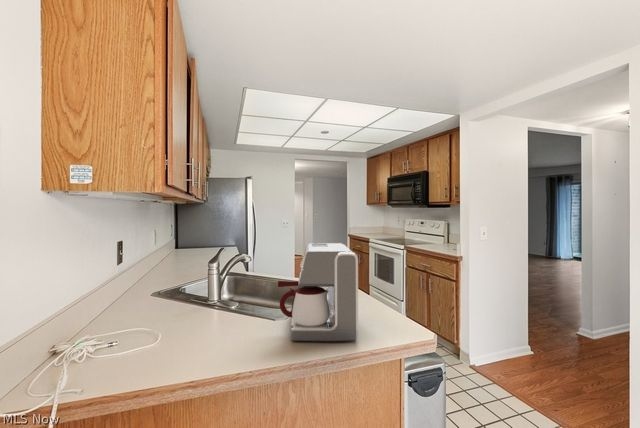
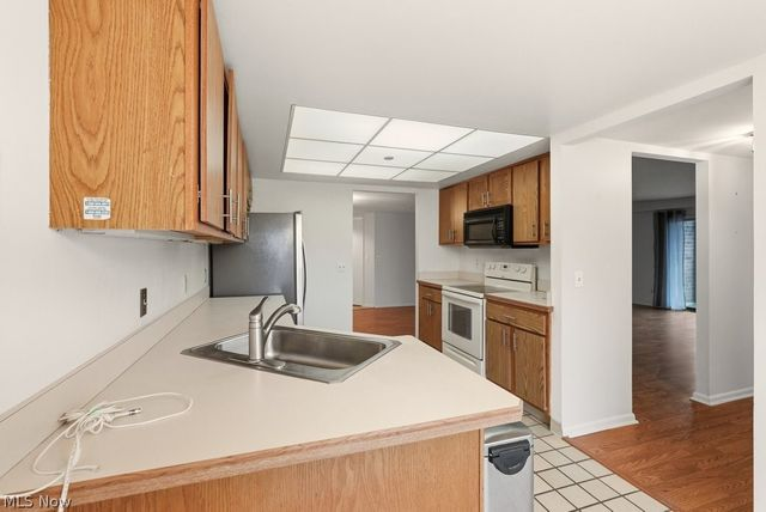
- coffee maker [277,242,359,342]
